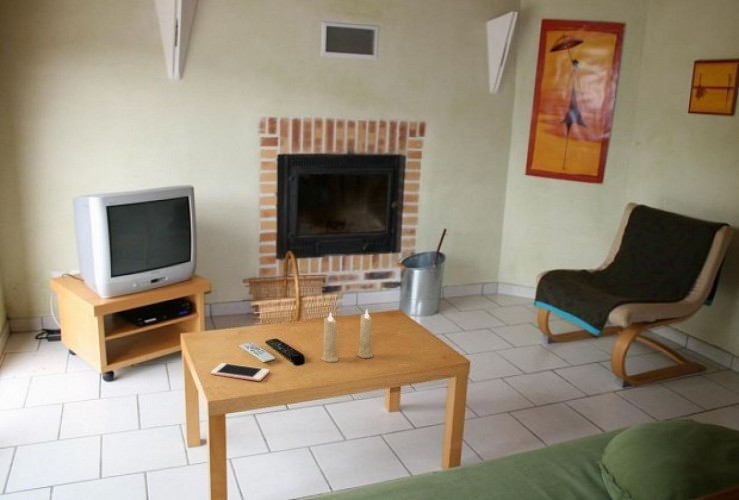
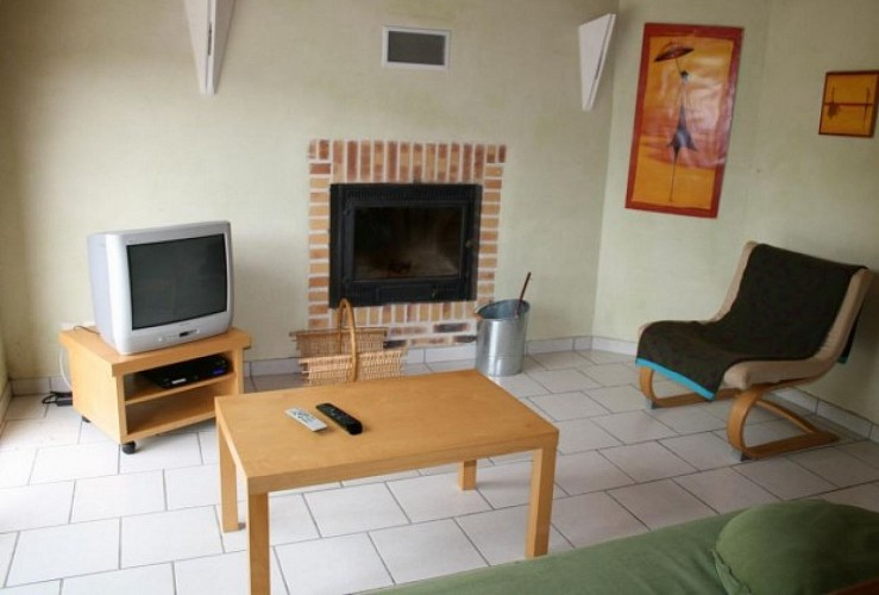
- candle [320,308,374,363]
- cell phone [210,362,271,382]
